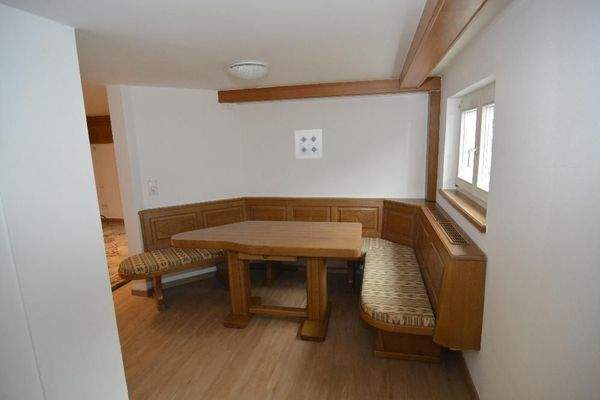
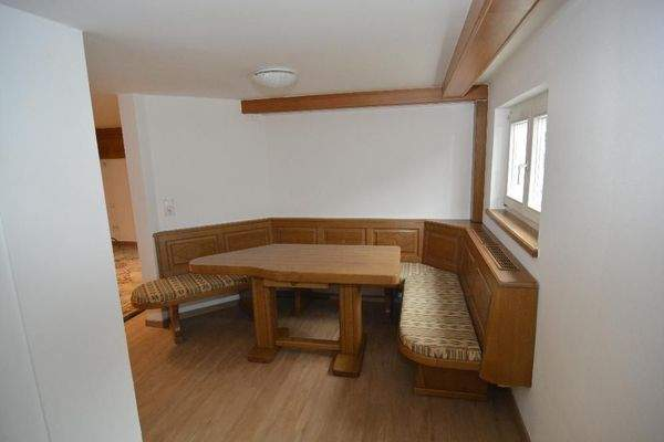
- wall art [294,128,324,160]
